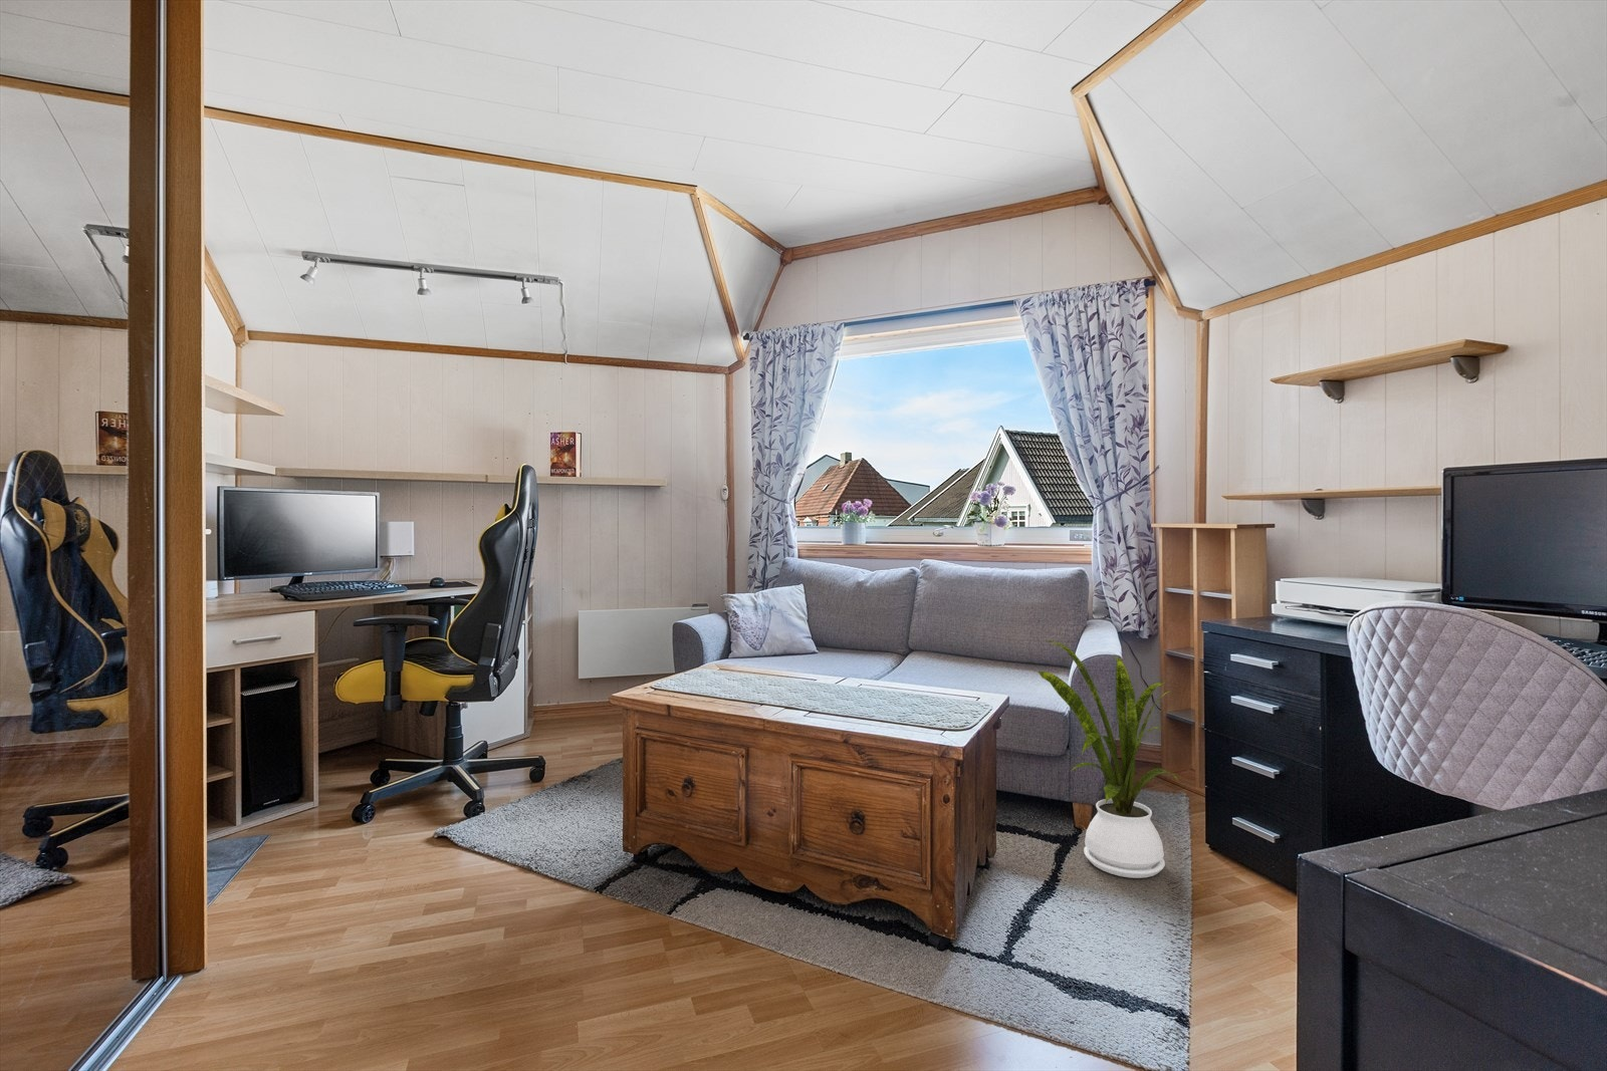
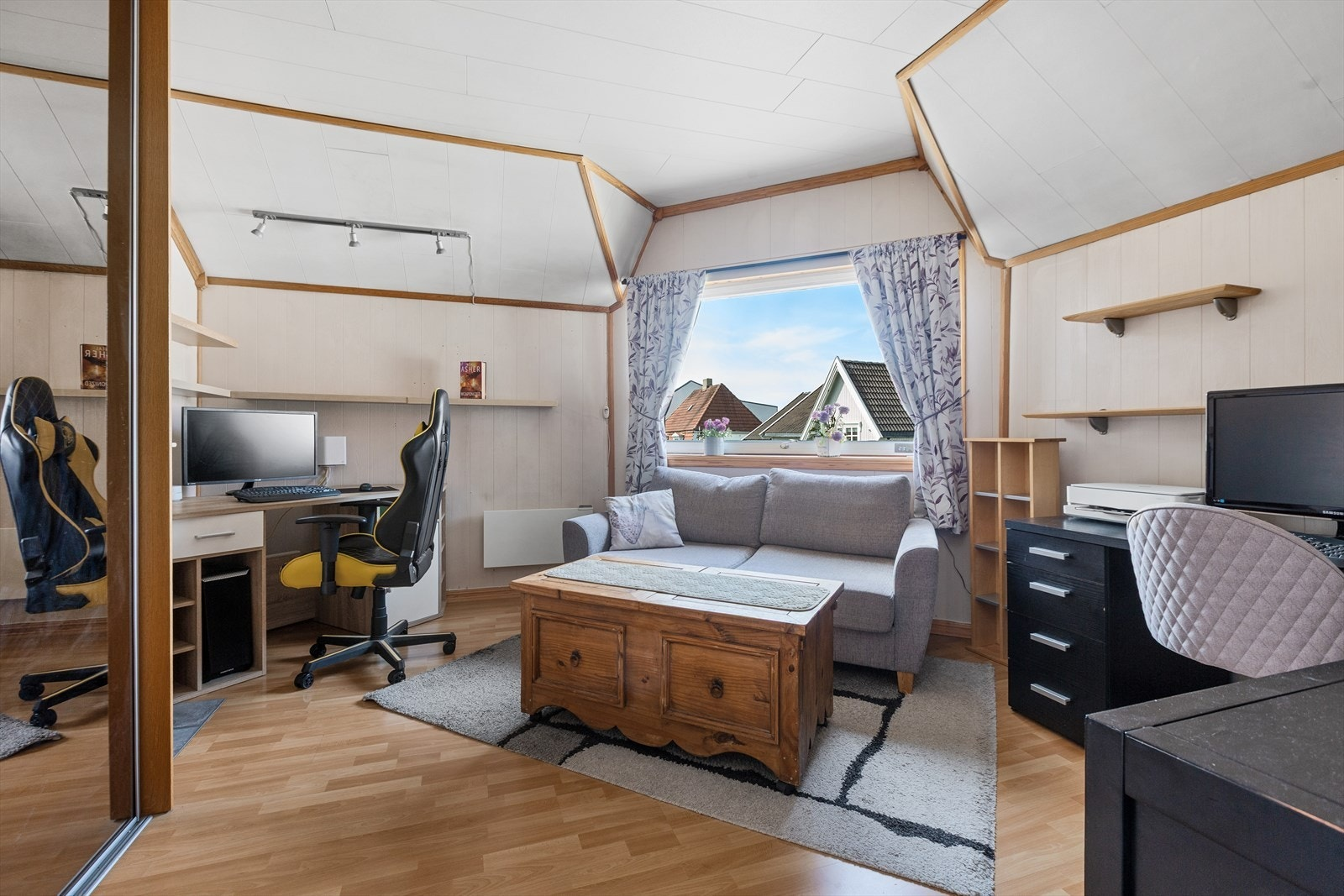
- house plant [1035,639,1179,880]
